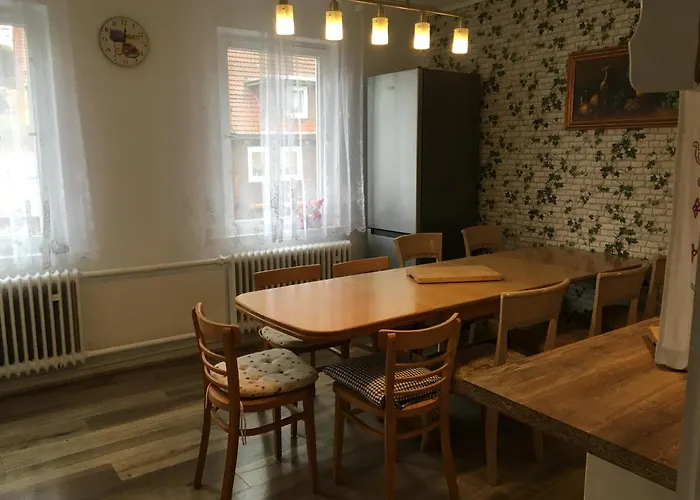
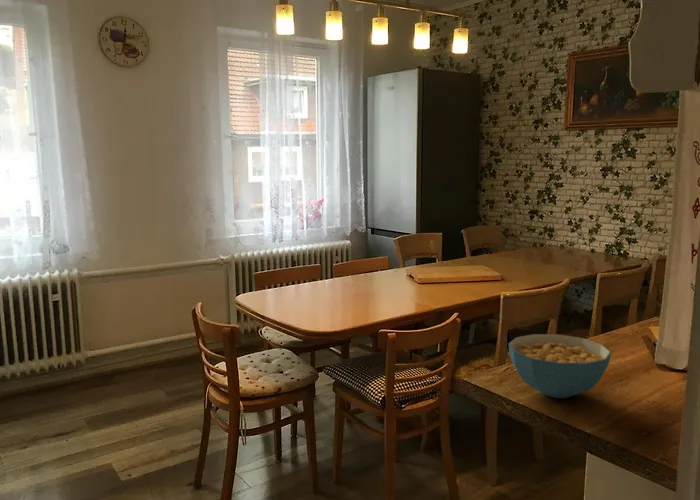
+ cereal bowl [507,333,612,399]
